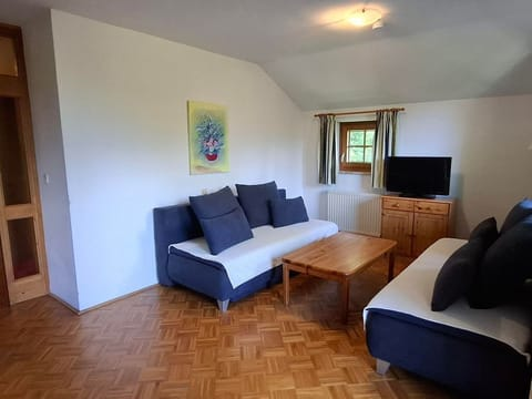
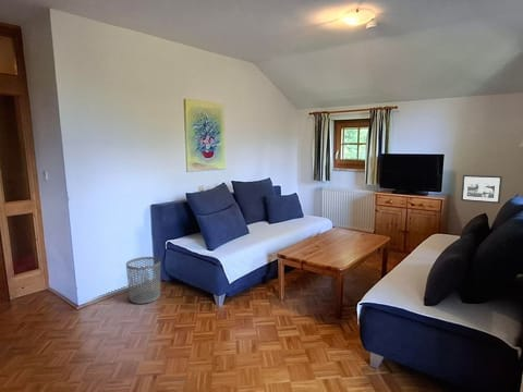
+ waste bin [125,256,161,305]
+ picture frame [460,174,503,205]
